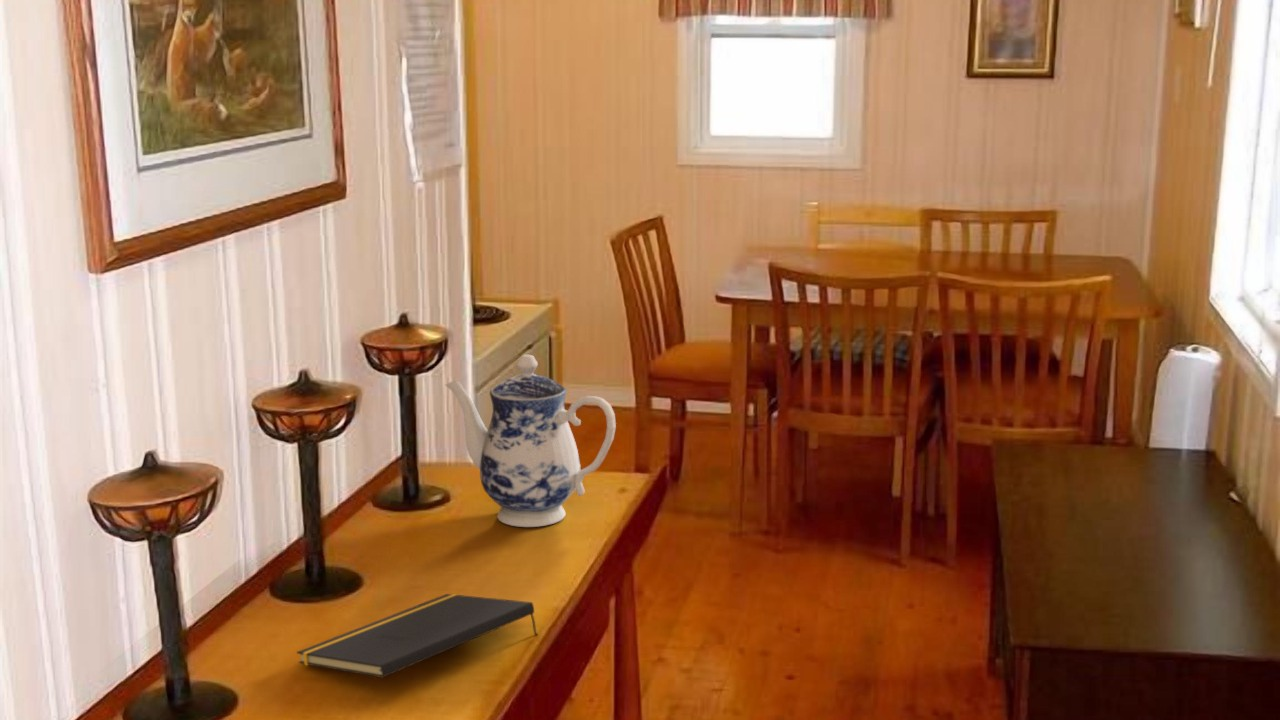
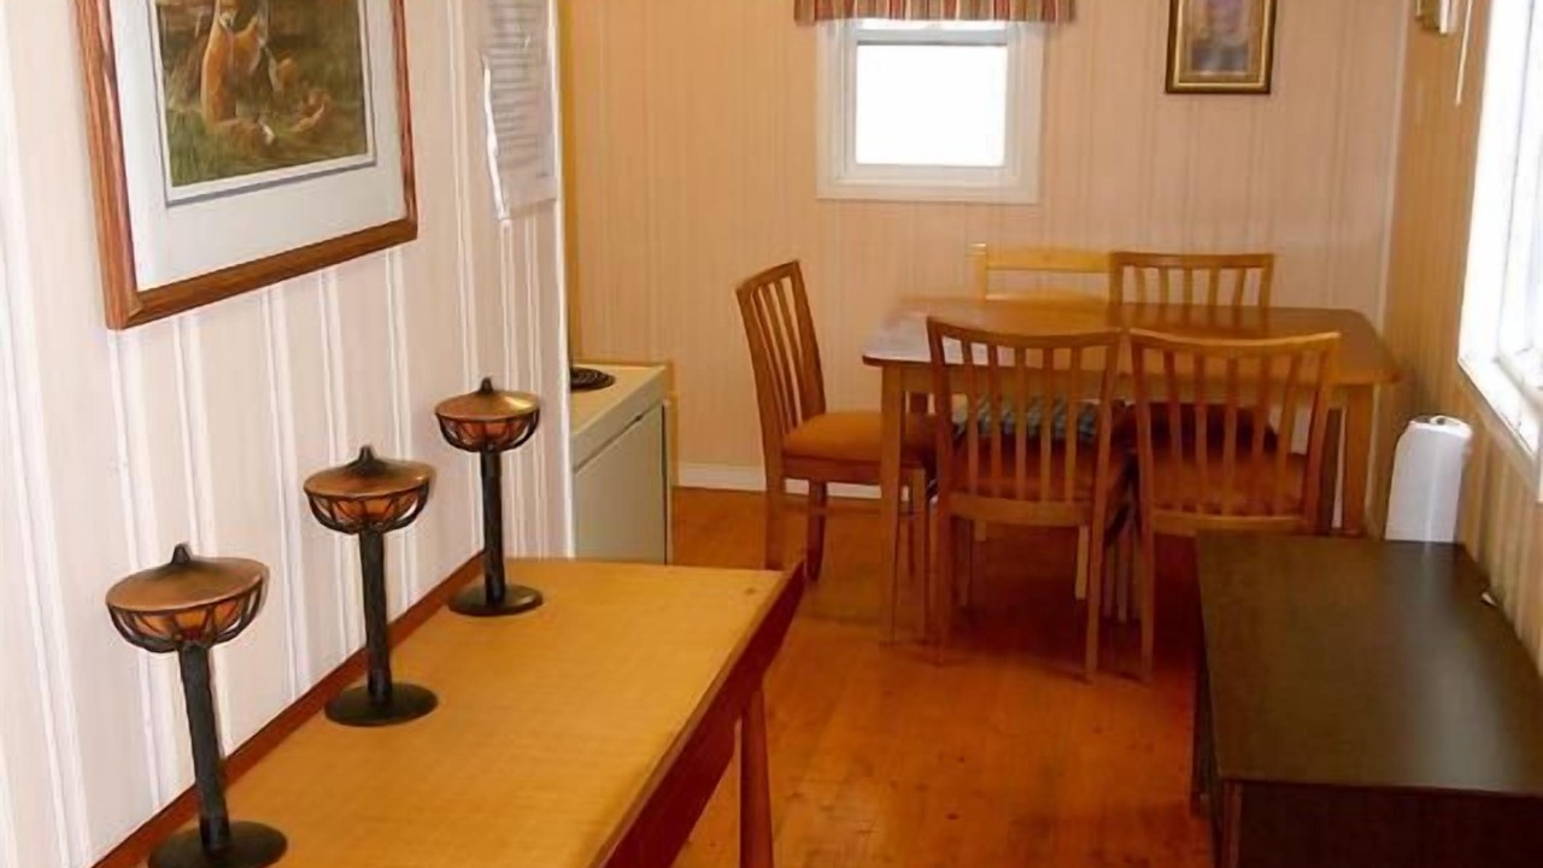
- notepad [296,593,538,679]
- teapot [444,354,617,528]
